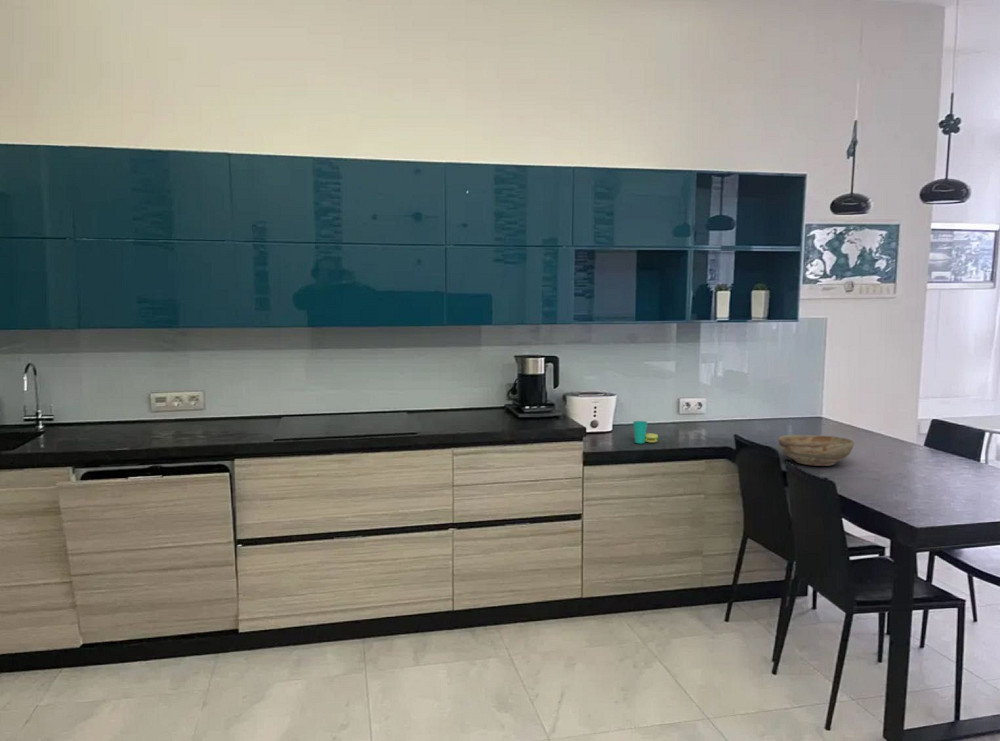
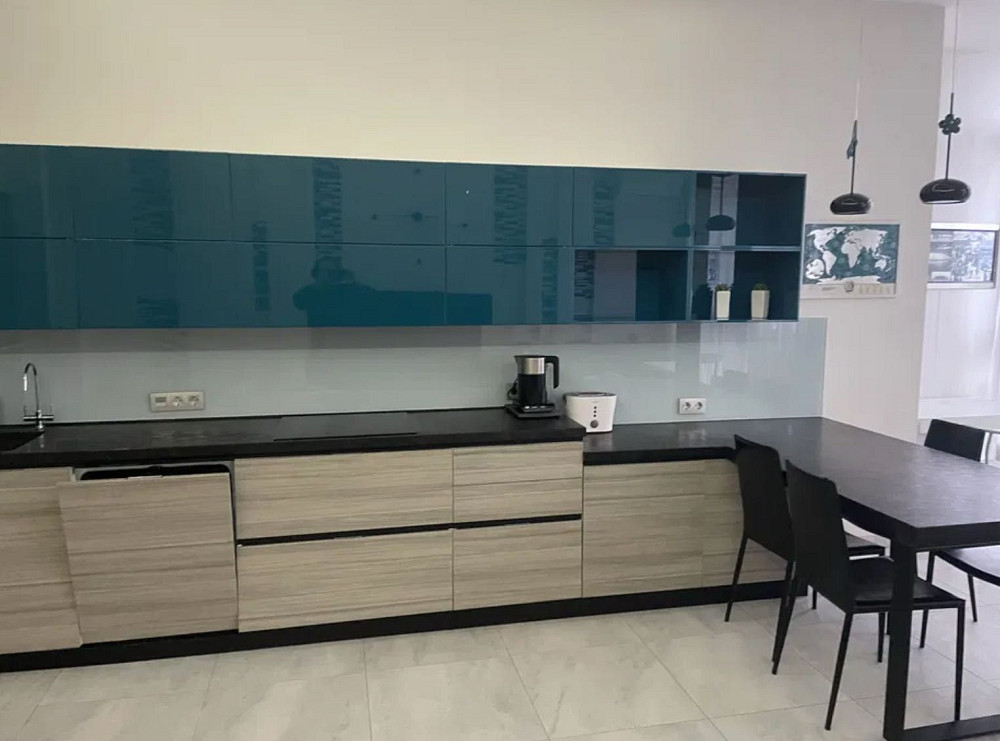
- bowl [777,434,855,467]
- cup [632,420,659,444]
